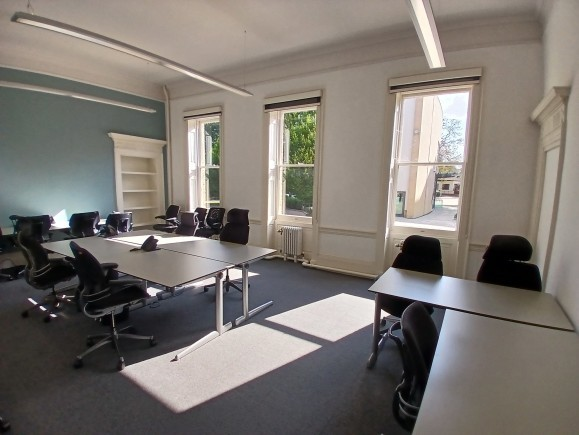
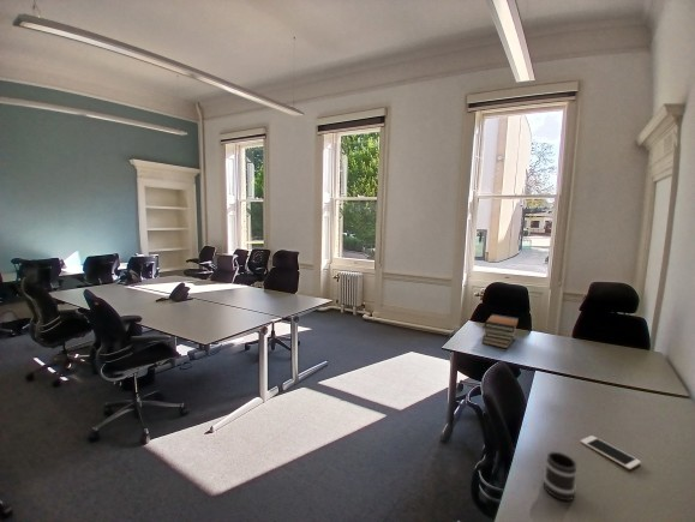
+ cell phone [580,434,642,470]
+ mug [543,451,579,502]
+ book stack [481,313,520,349]
